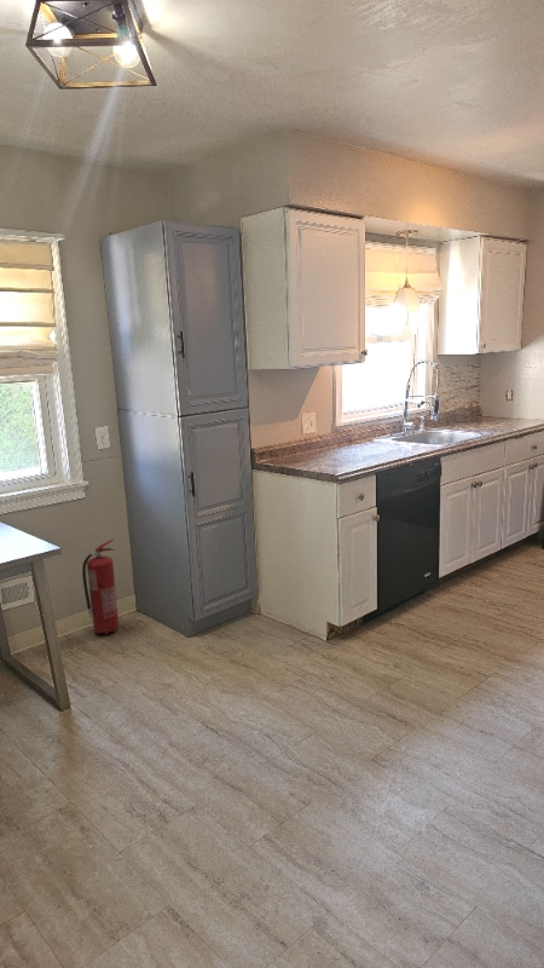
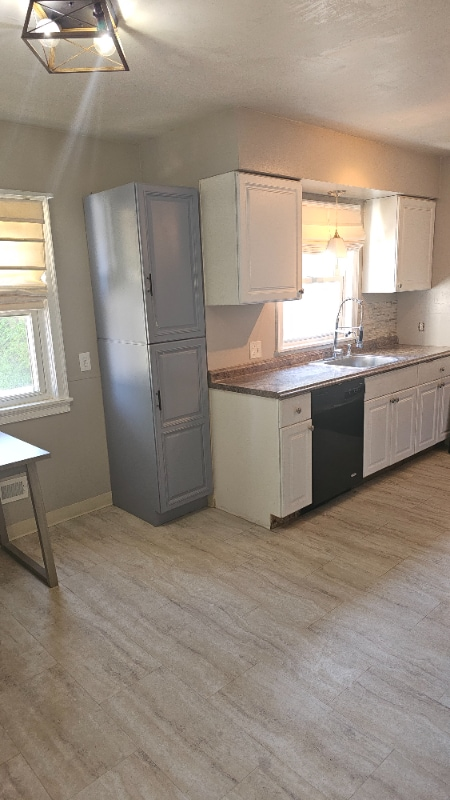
- fire extinguisher [81,538,120,635]
